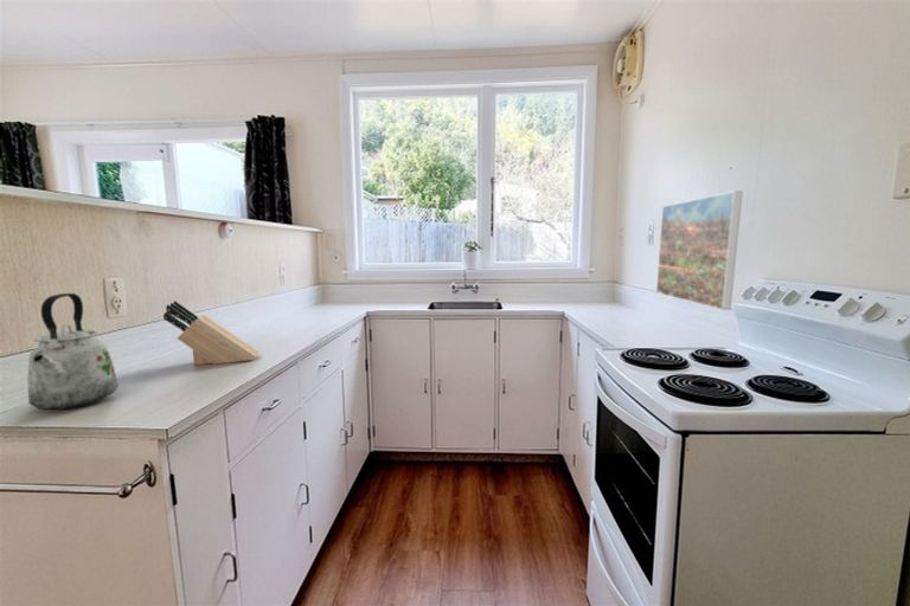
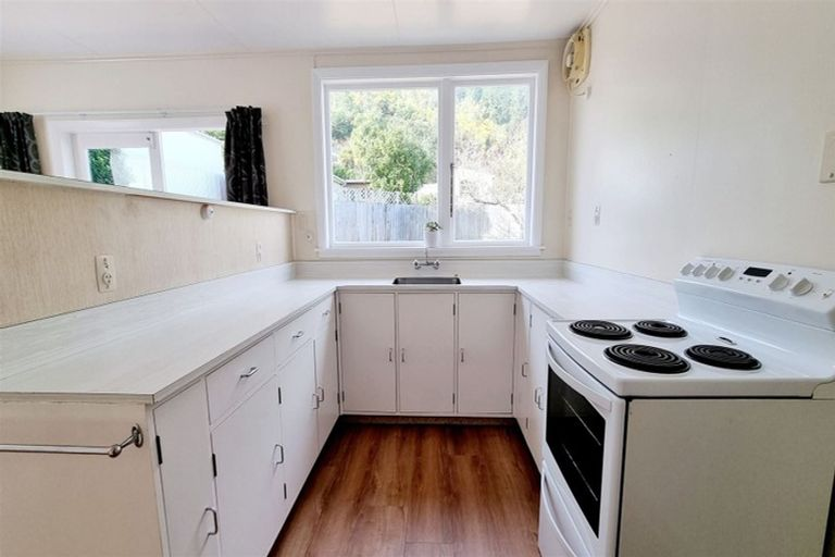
- knife block [162,299,259,366]
- kettle [26,292,120,411]
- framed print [655,189,744,311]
